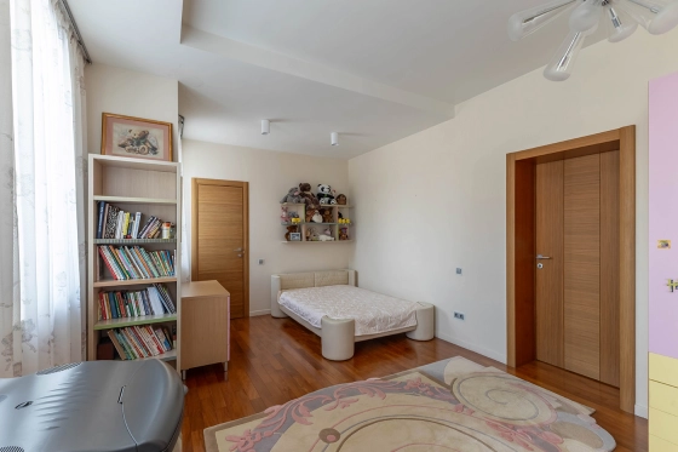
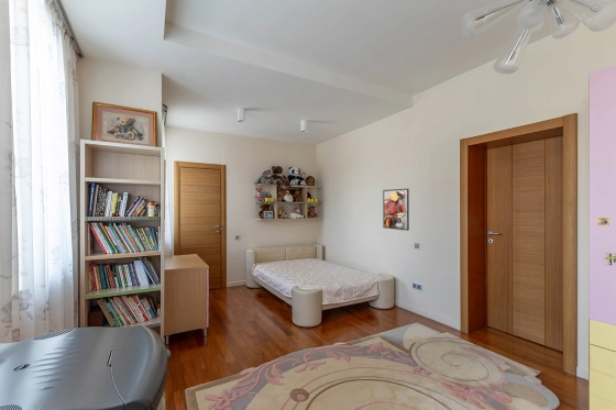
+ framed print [382,188,410,232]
